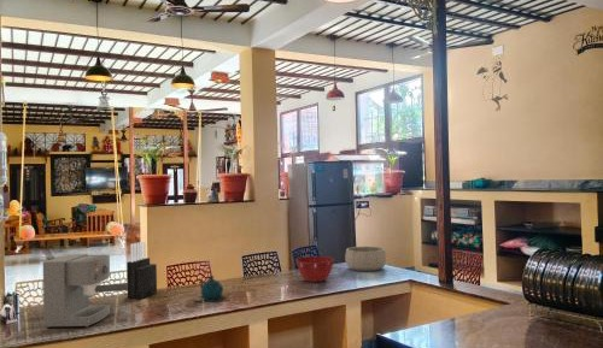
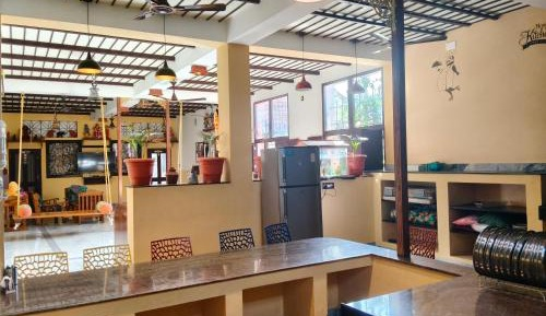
- mixing bowl [294,255,335,283]
- decorative bowl [344,246,387,272]
- coffee maker [42,253,128,329]
- knife block [125,240,158,300]
- teapot [192,275,229,305]
